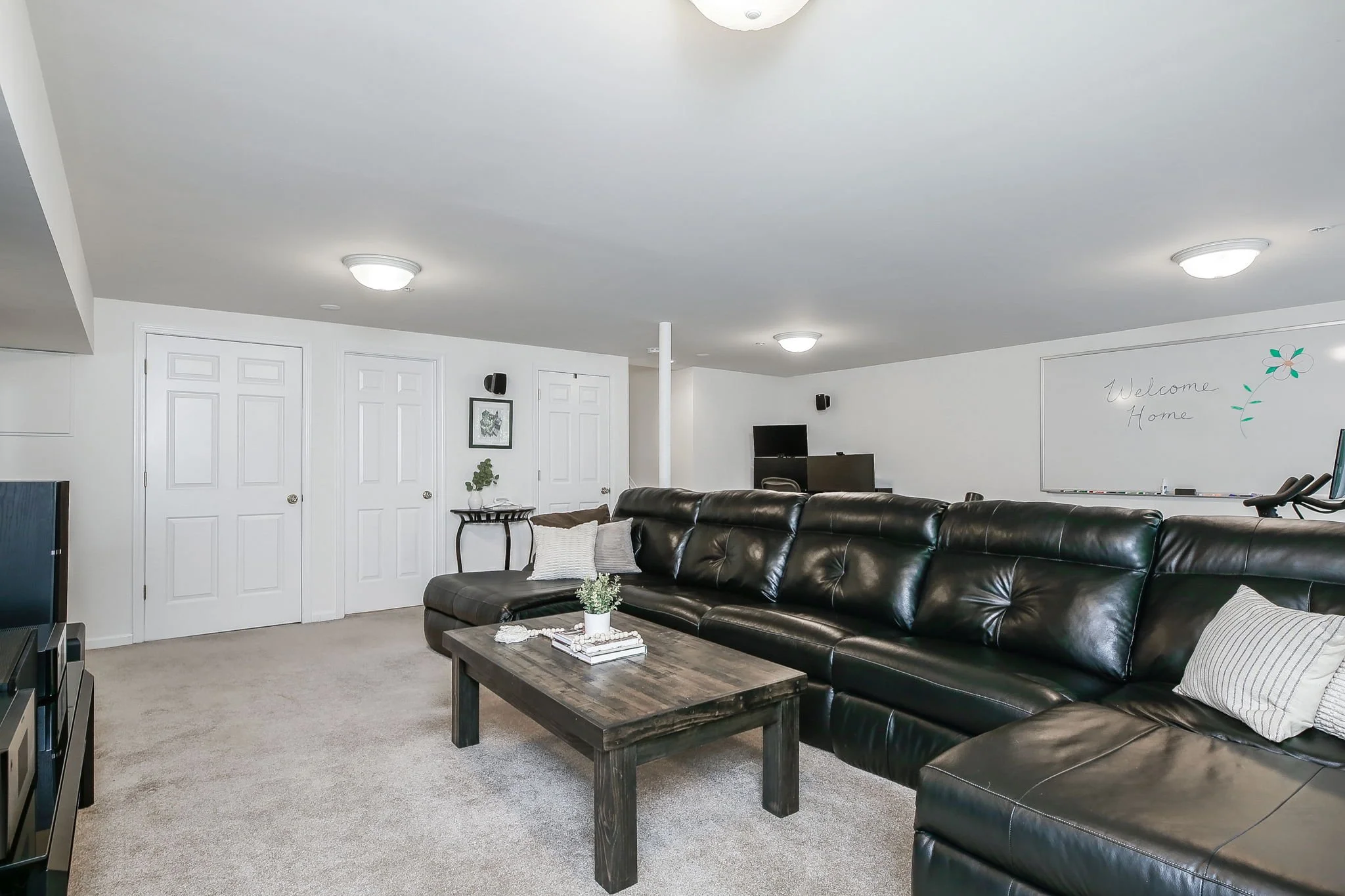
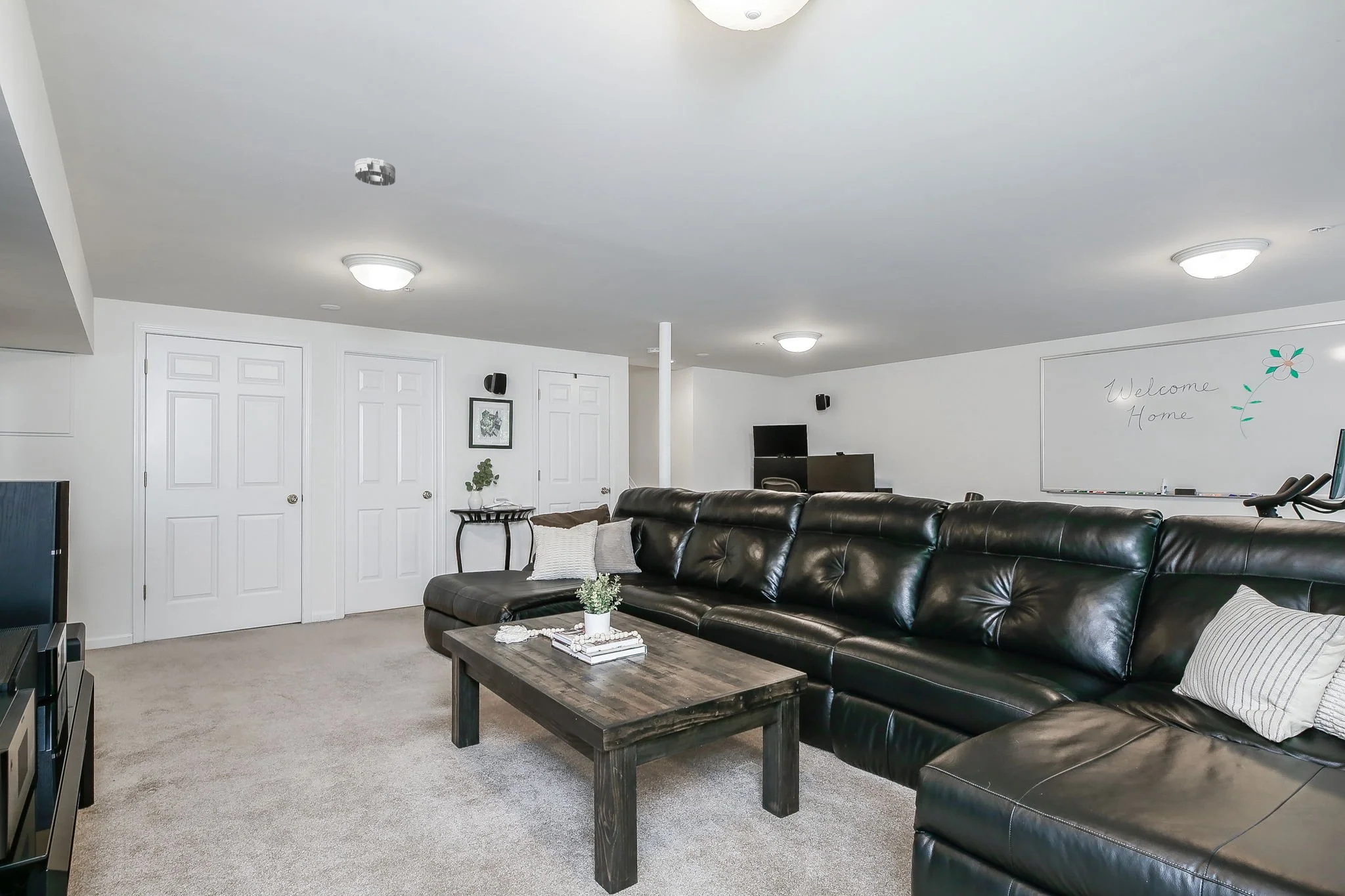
+ smoke detector [354,157,396,186]
